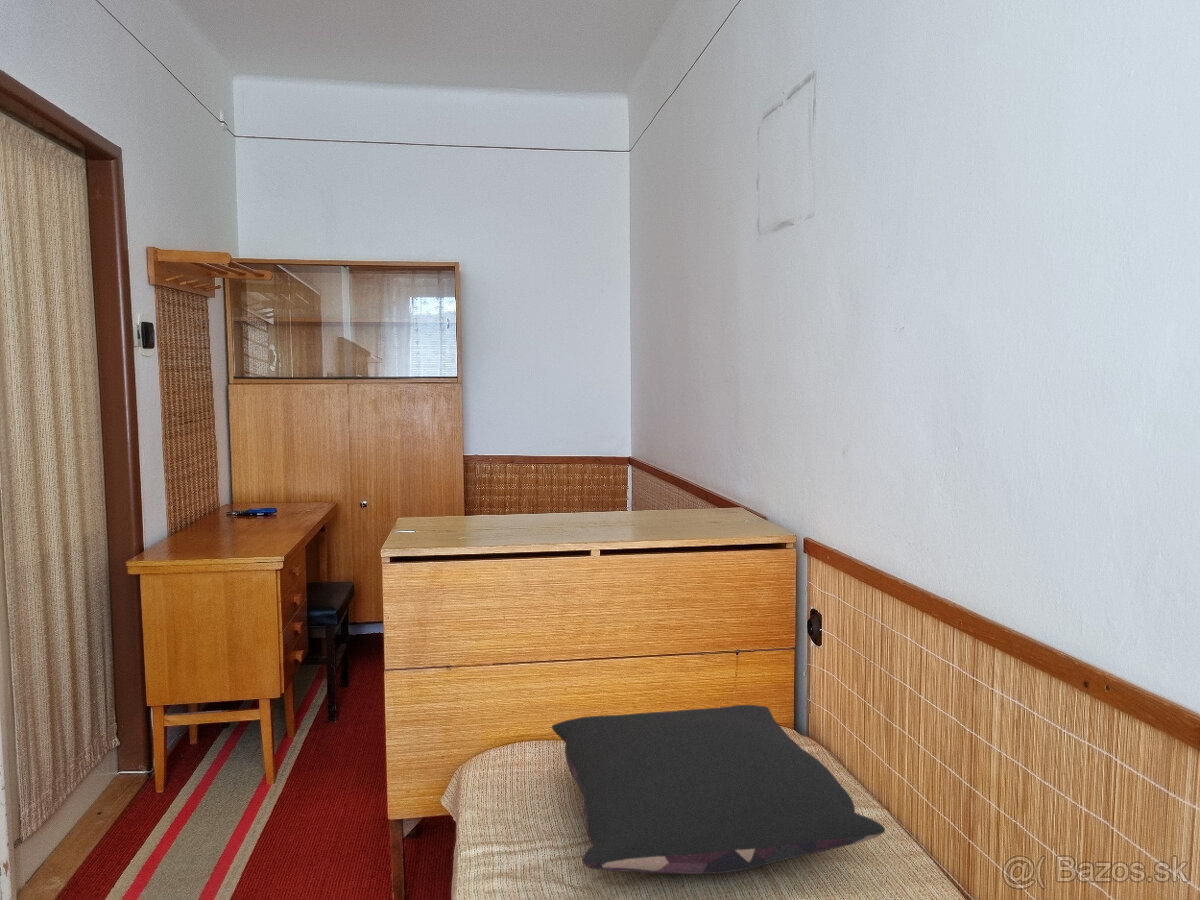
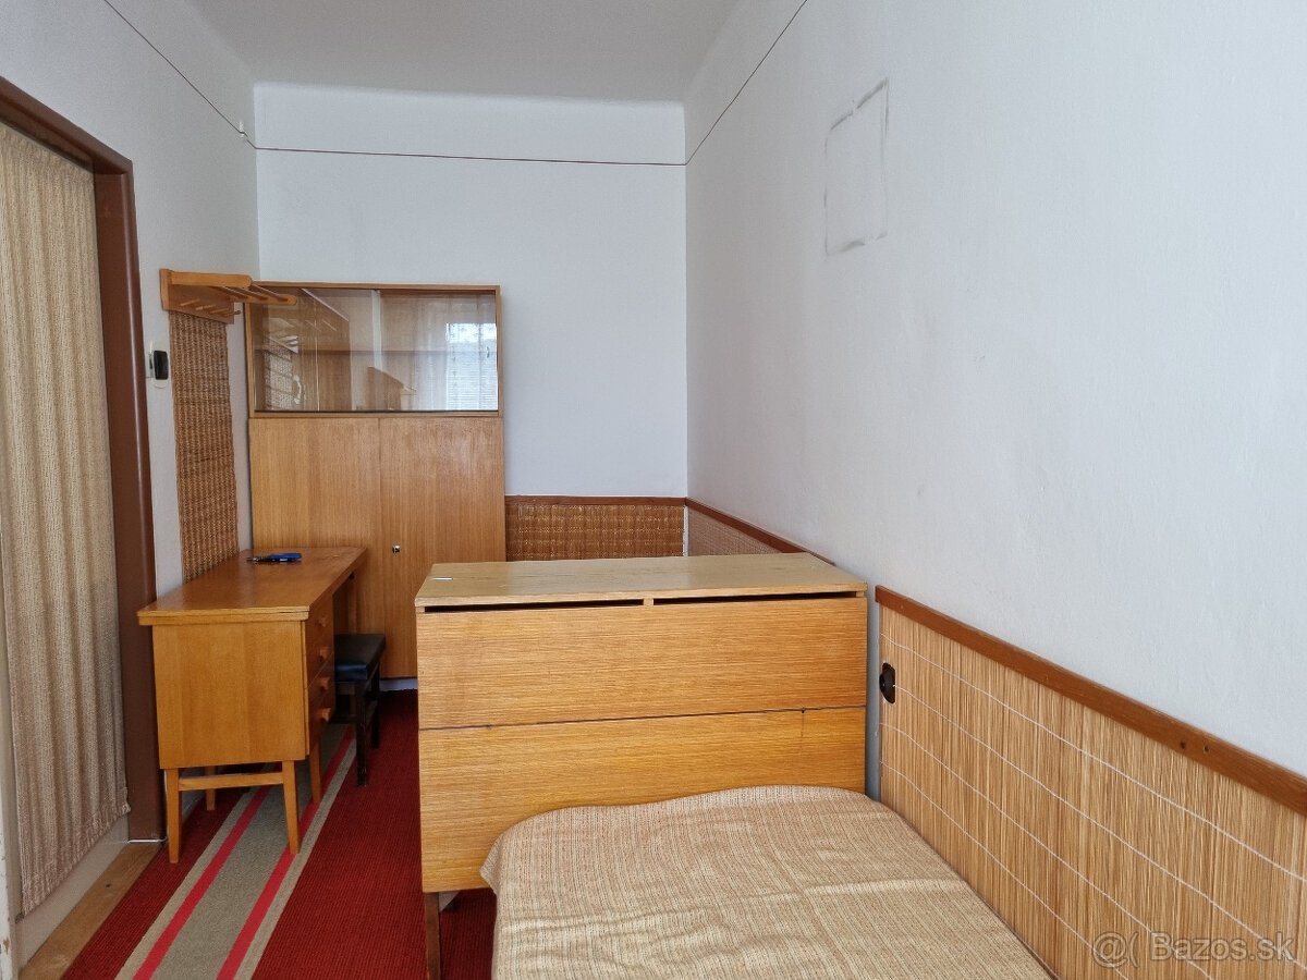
- pillow [551,704,886,875]
